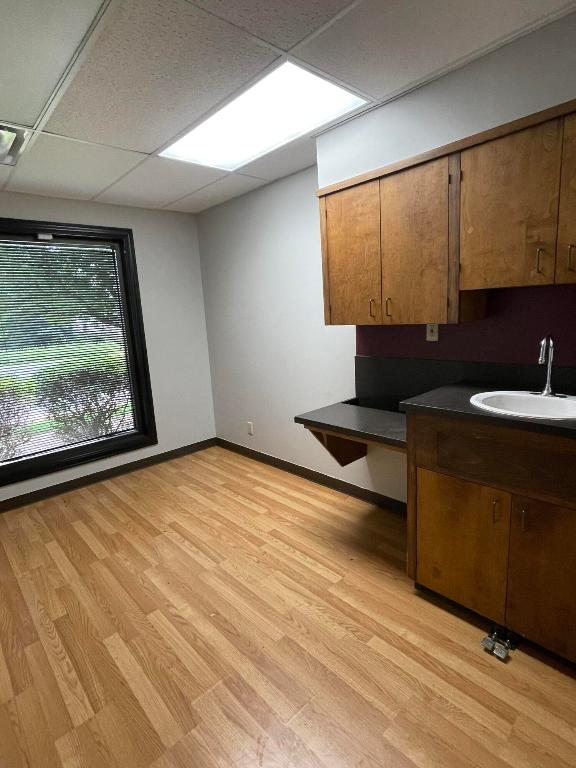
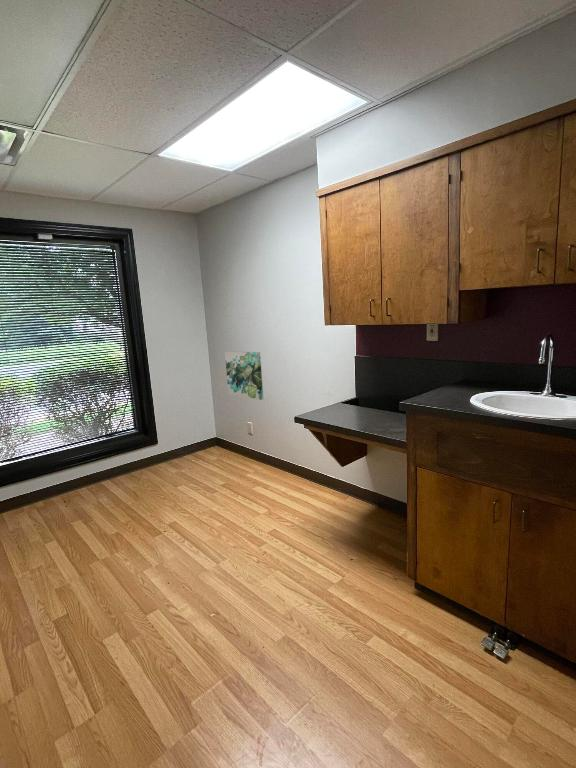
+ wall art [224,350,264,401]
